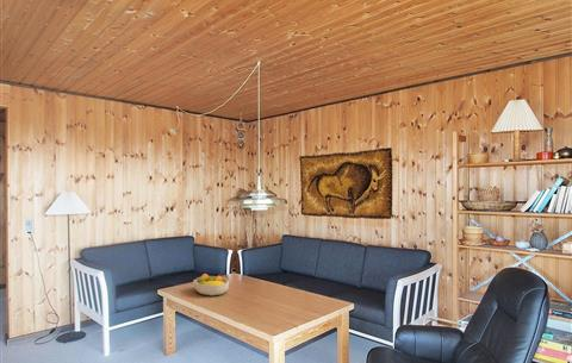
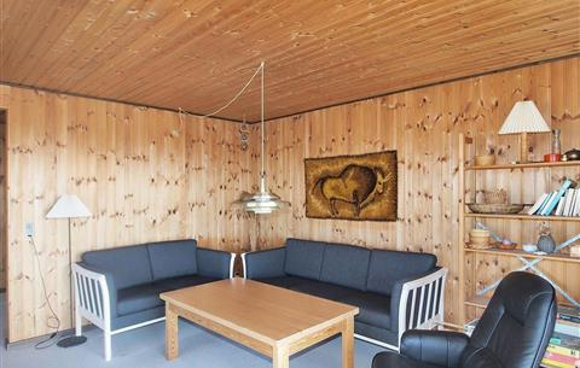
- fruit bowl [193,273,230,296]
